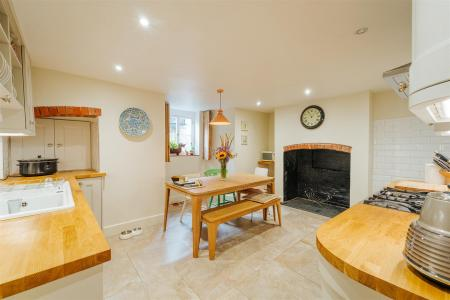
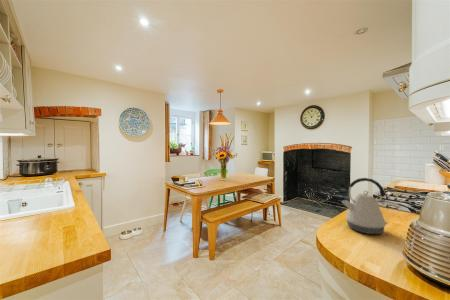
+ kettle [341,177,388,235]
